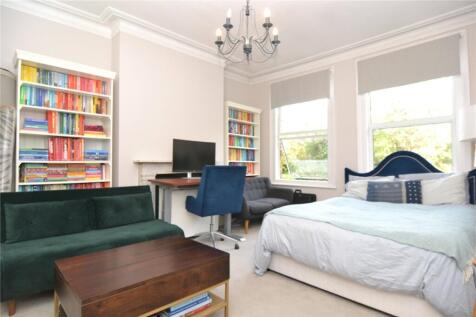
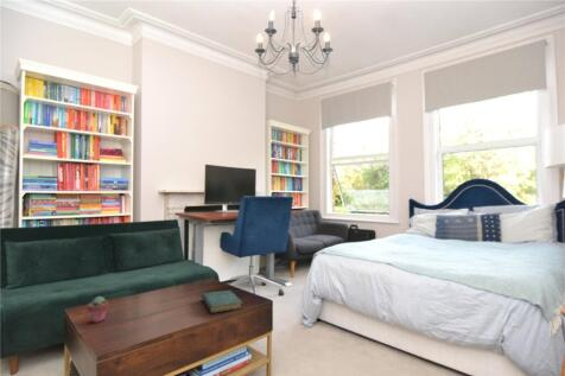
+ book [201,289,243,314]
+ potted succulent [85,295,109,324]
